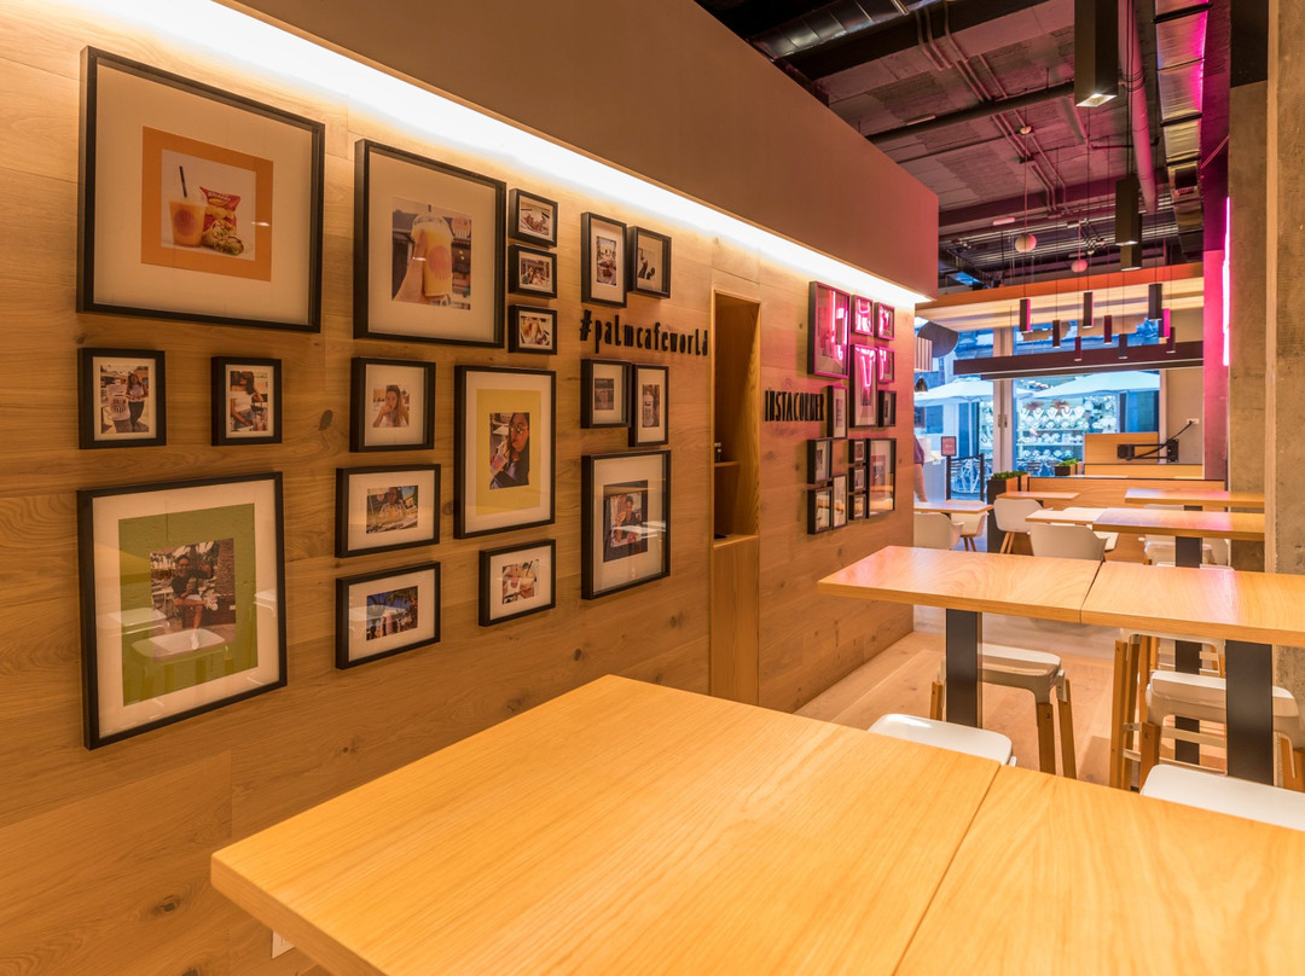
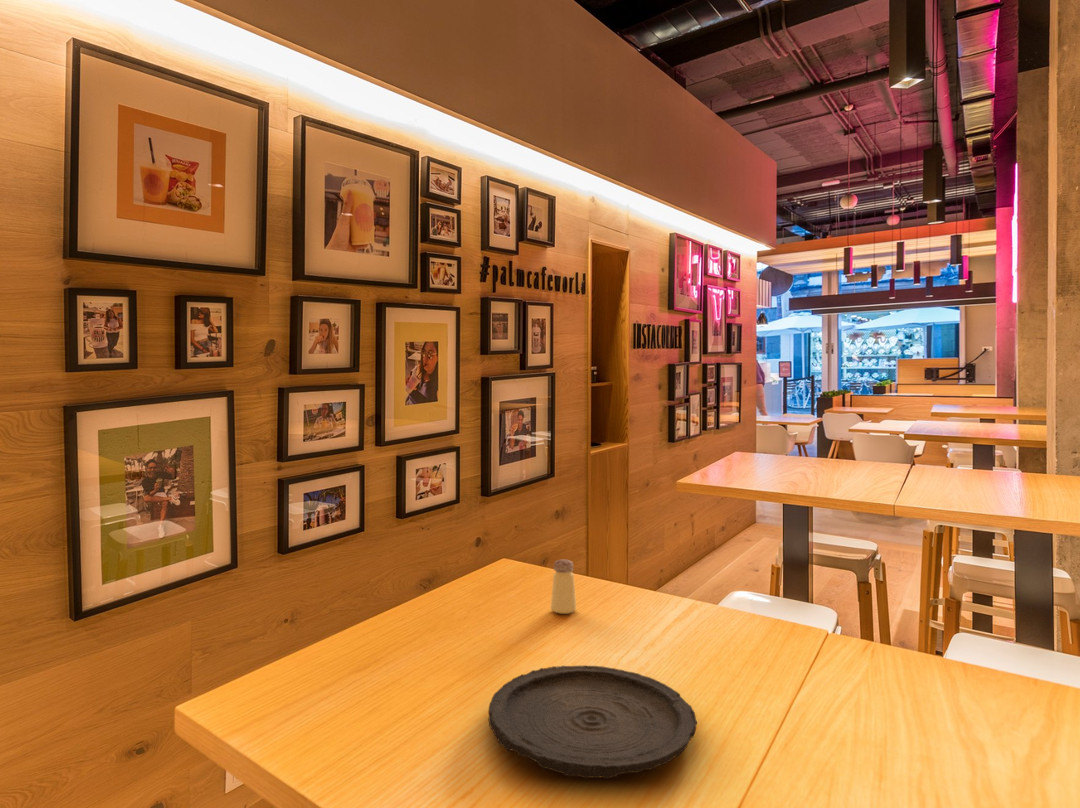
+ plate [487,664,698,780]
+ saltshaker [550,559,577,615]
